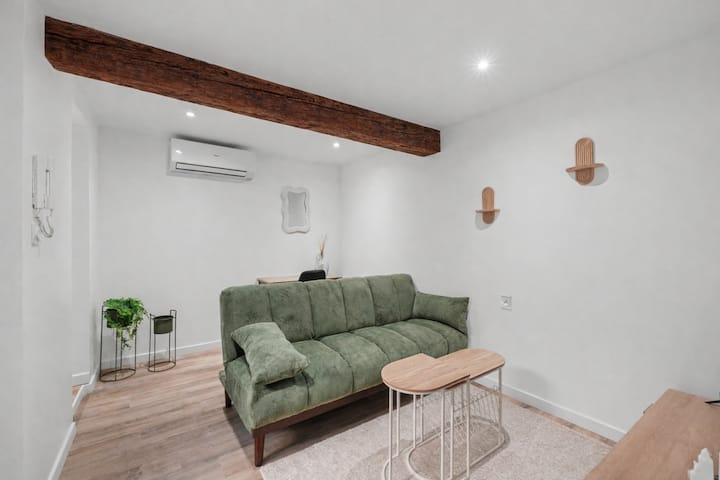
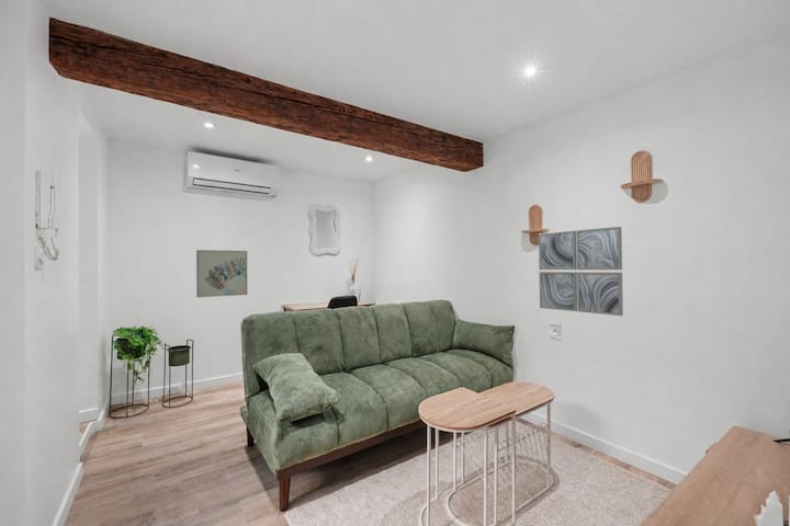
+ wall art [195,249,248,298]
+ wall art [538,226,624,317]
